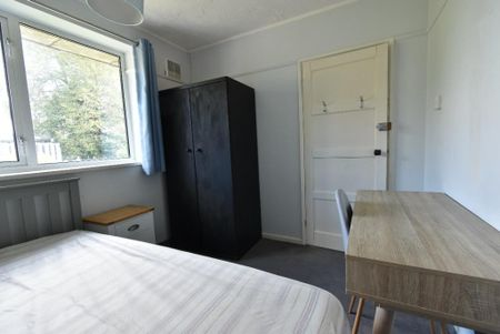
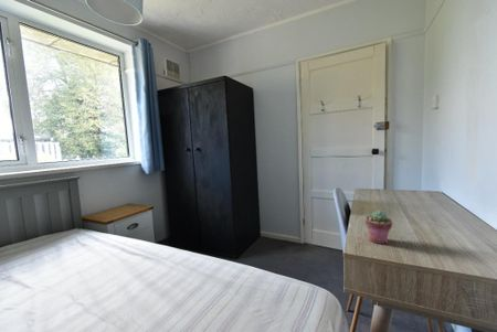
+ potted succulent [363,210,393,245]
